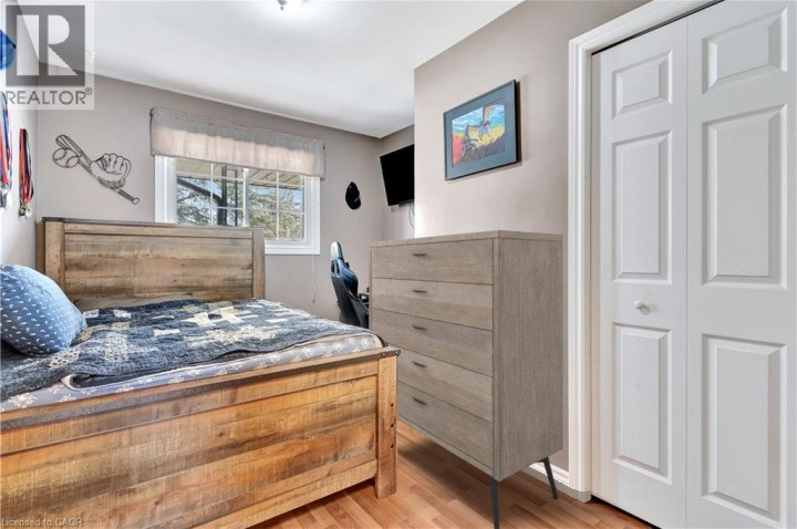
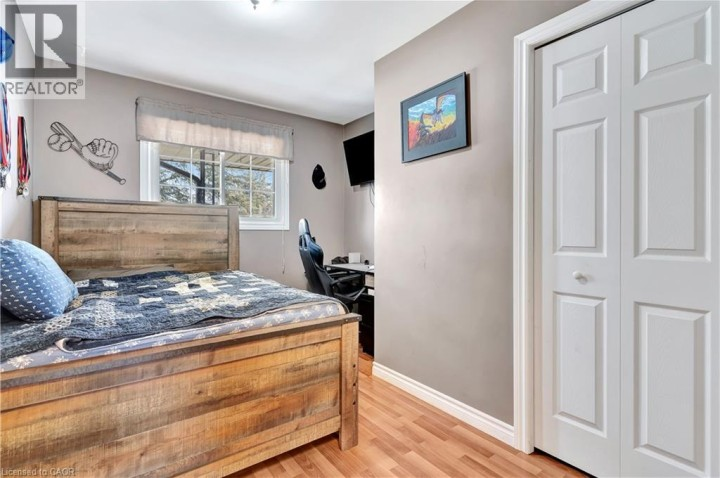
- dresser [368,229,565,529]
